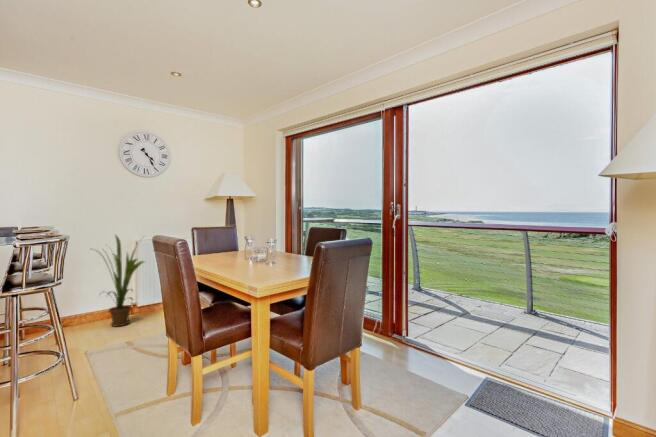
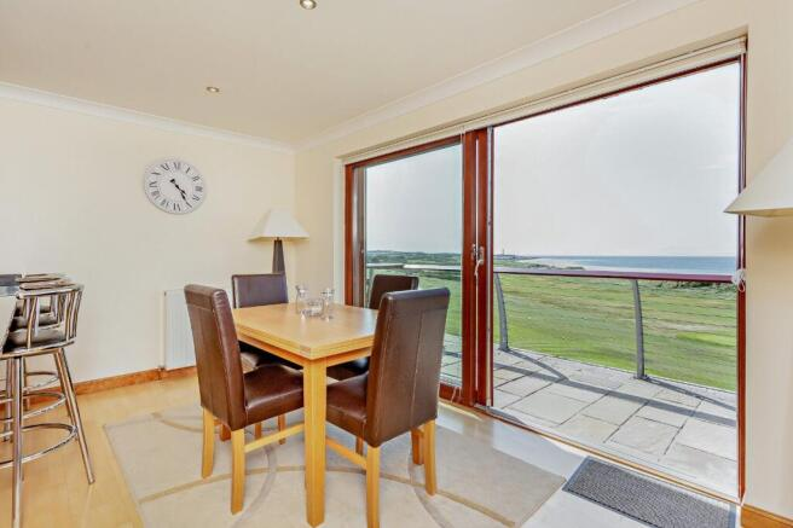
- house plant [91,233,146,328]
